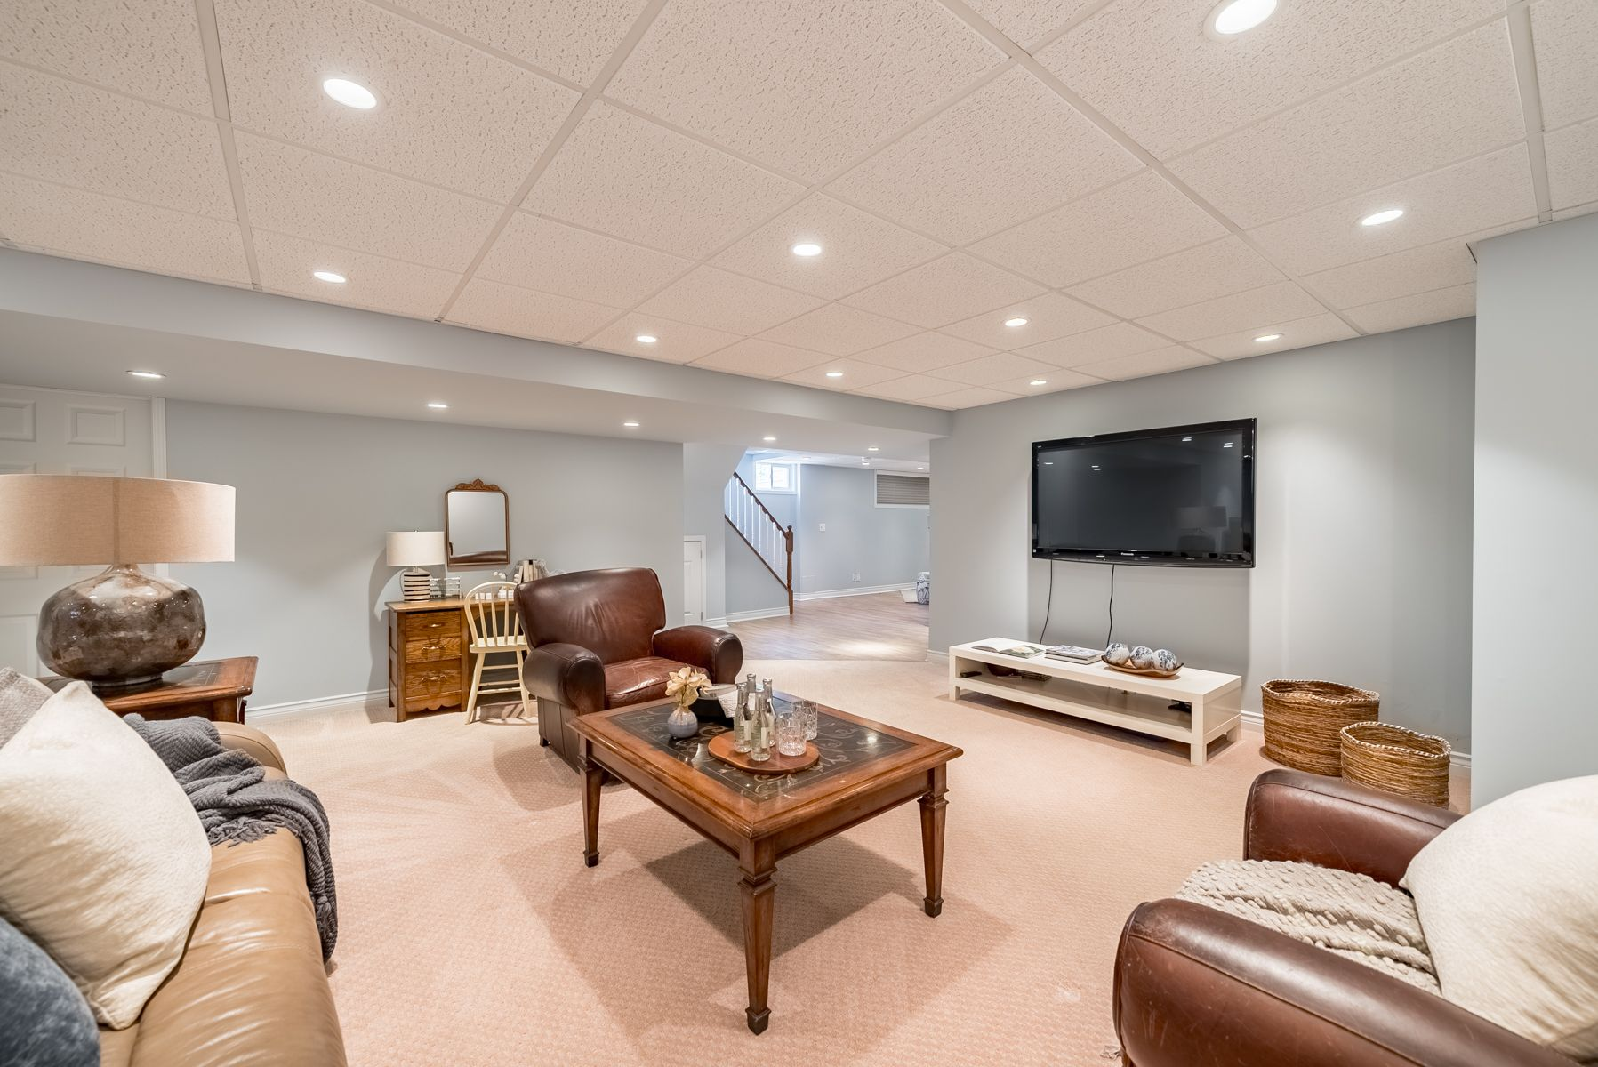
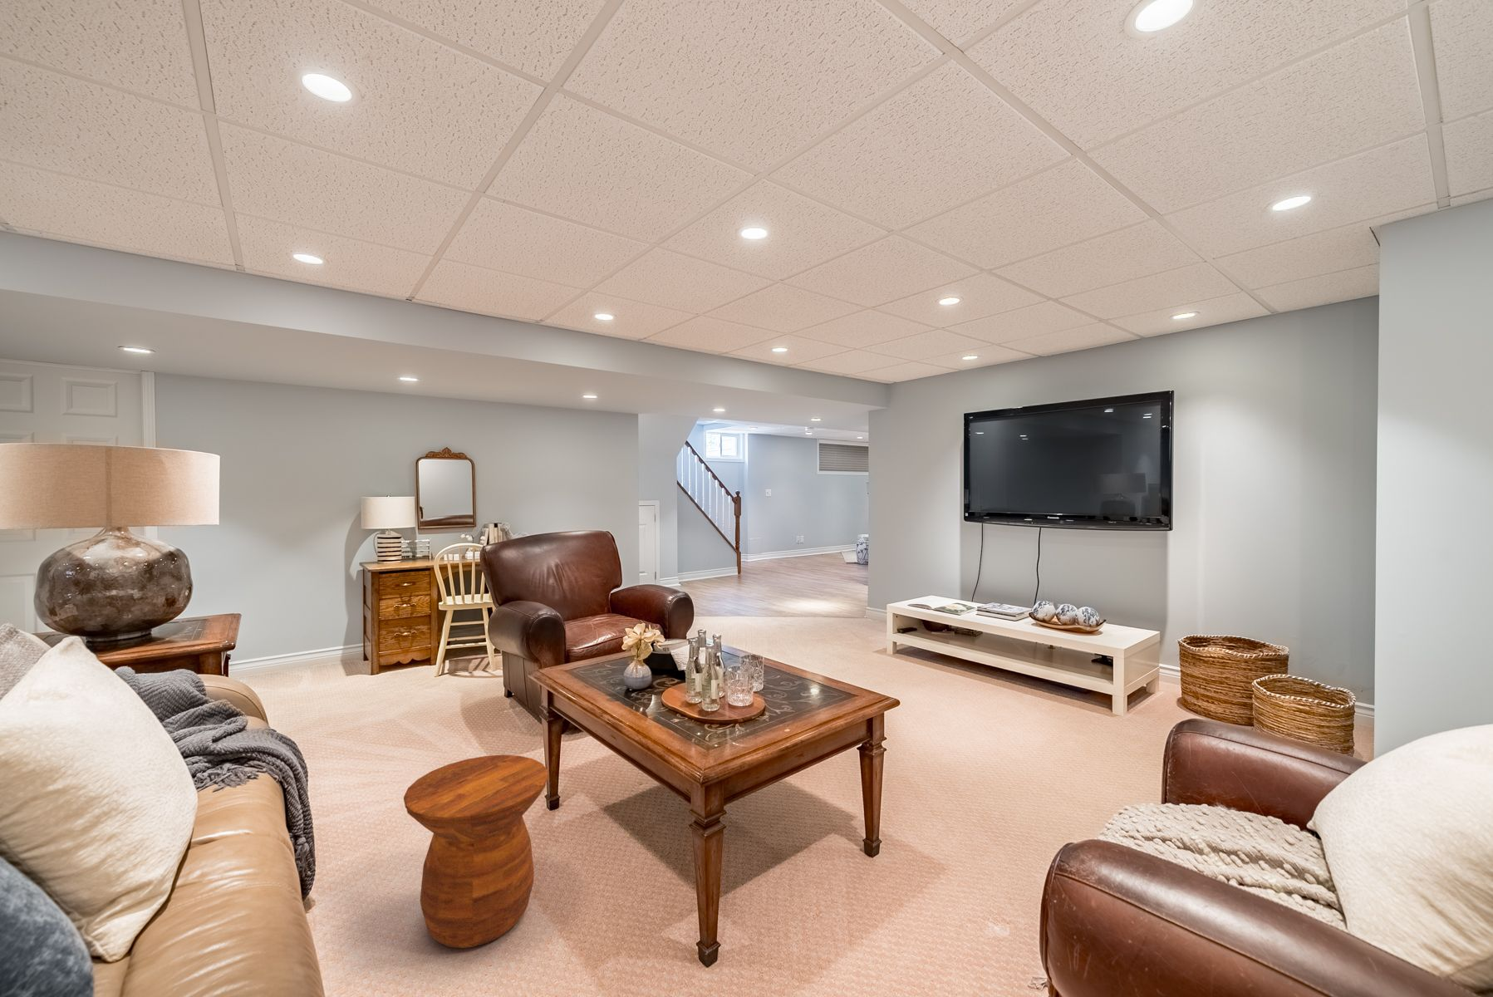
+ side table [403,754,548,949]
